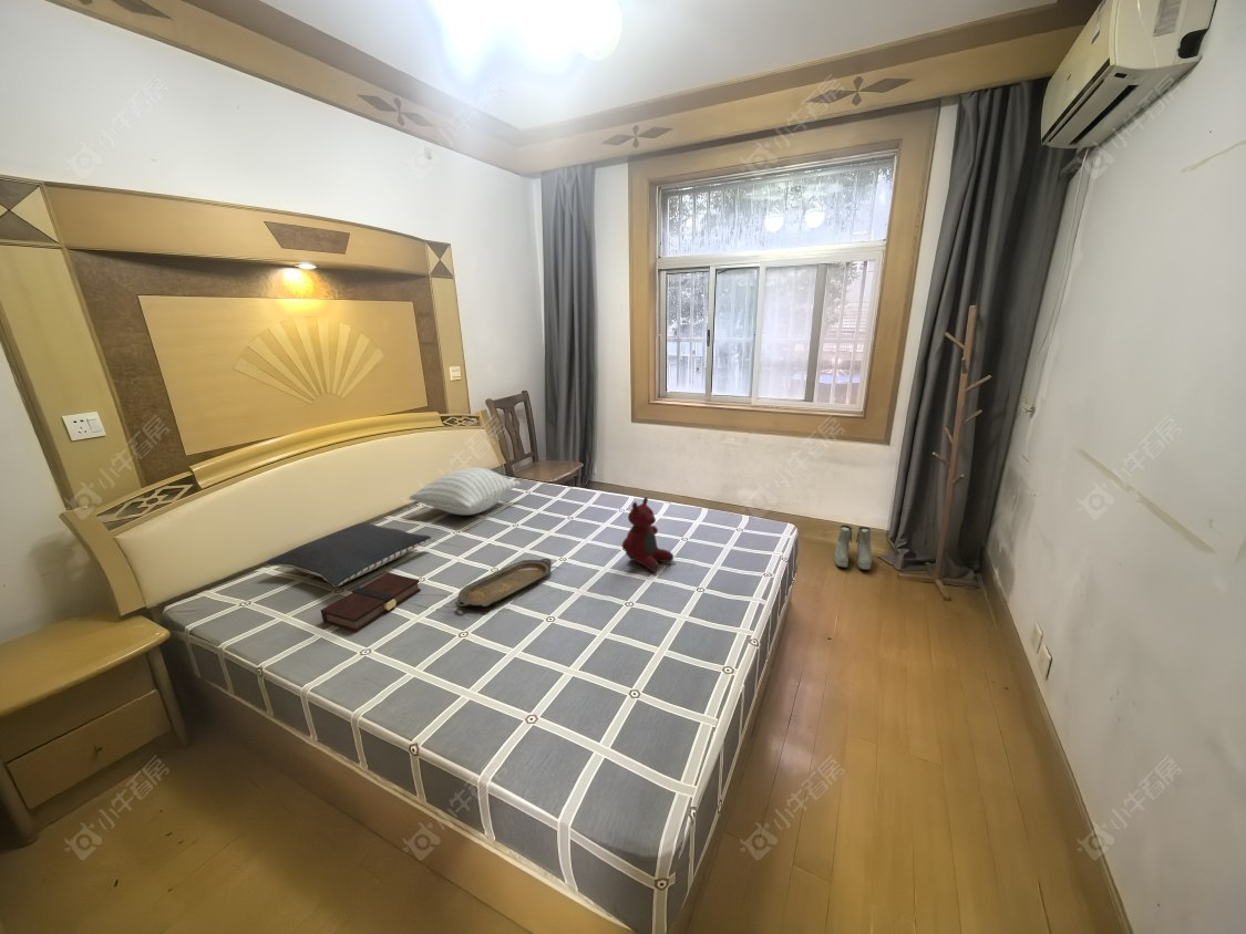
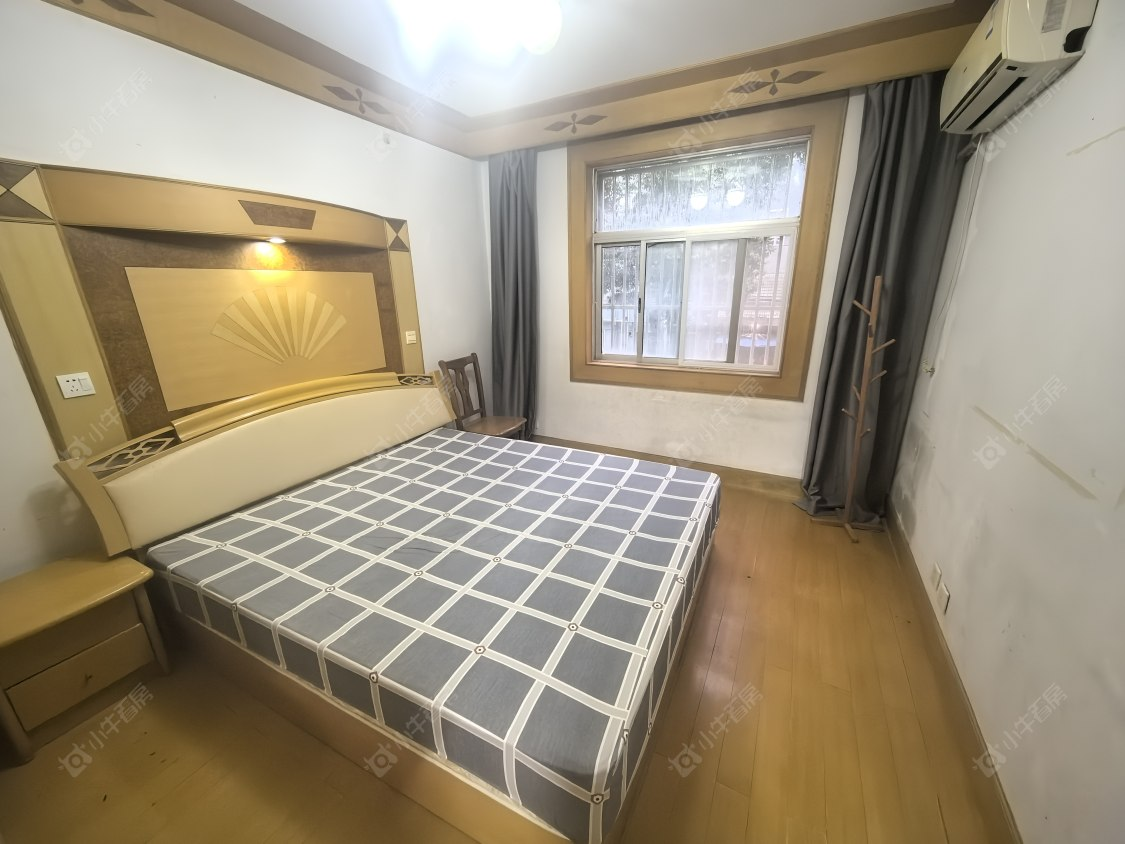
- serving tray [454,558,553,608]
- teddy bear [621,496,675,573]
- pillow [408,466,522,516]
- book [320,572,422,633]
- boots [833,525,873,571]
- pillow [265,521,432,588]
